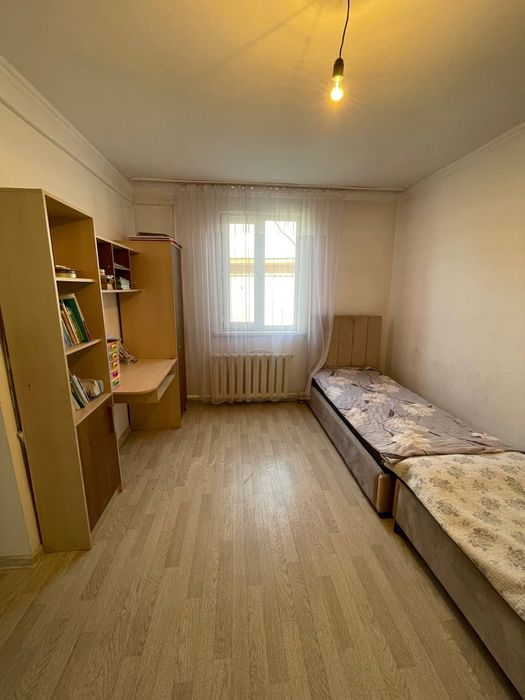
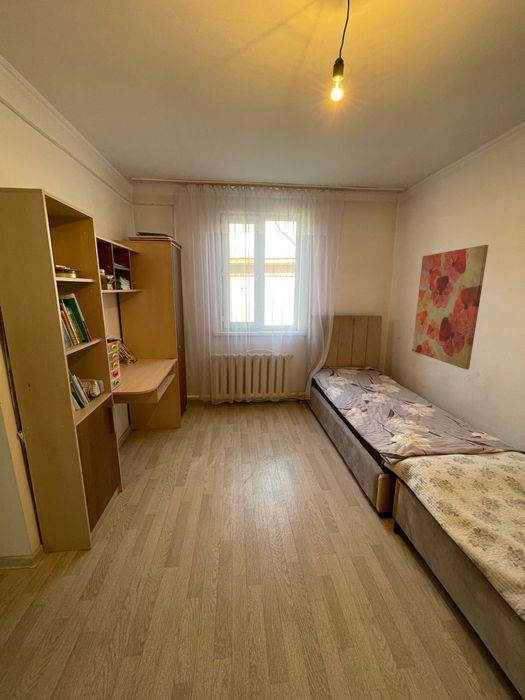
+ wall art [411,244,489,371]
